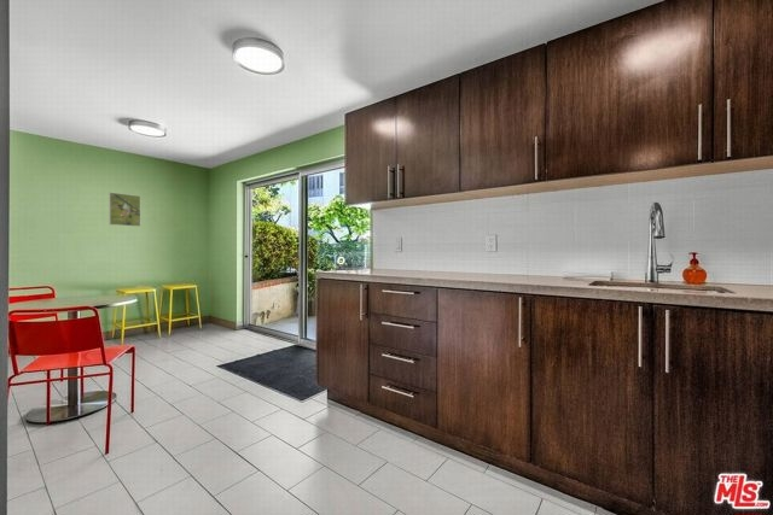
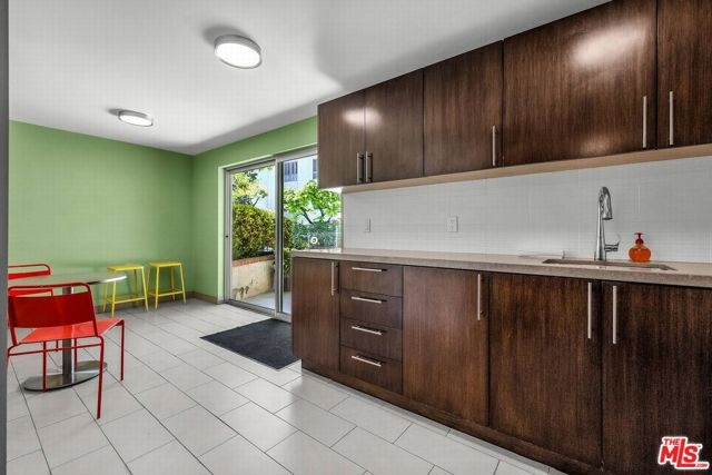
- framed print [107,192,141,228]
